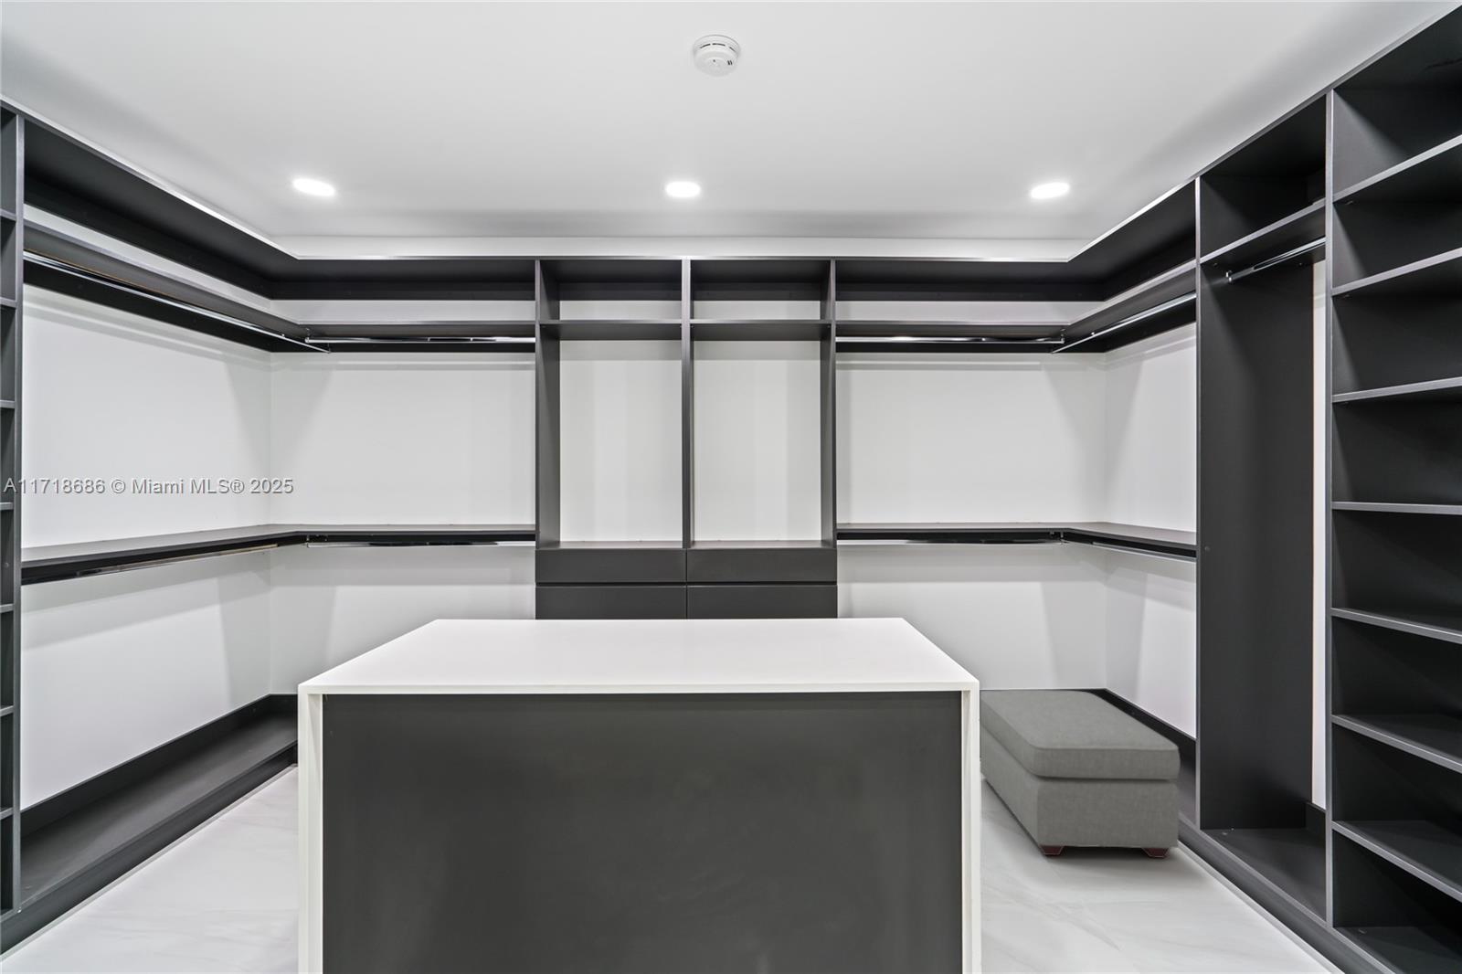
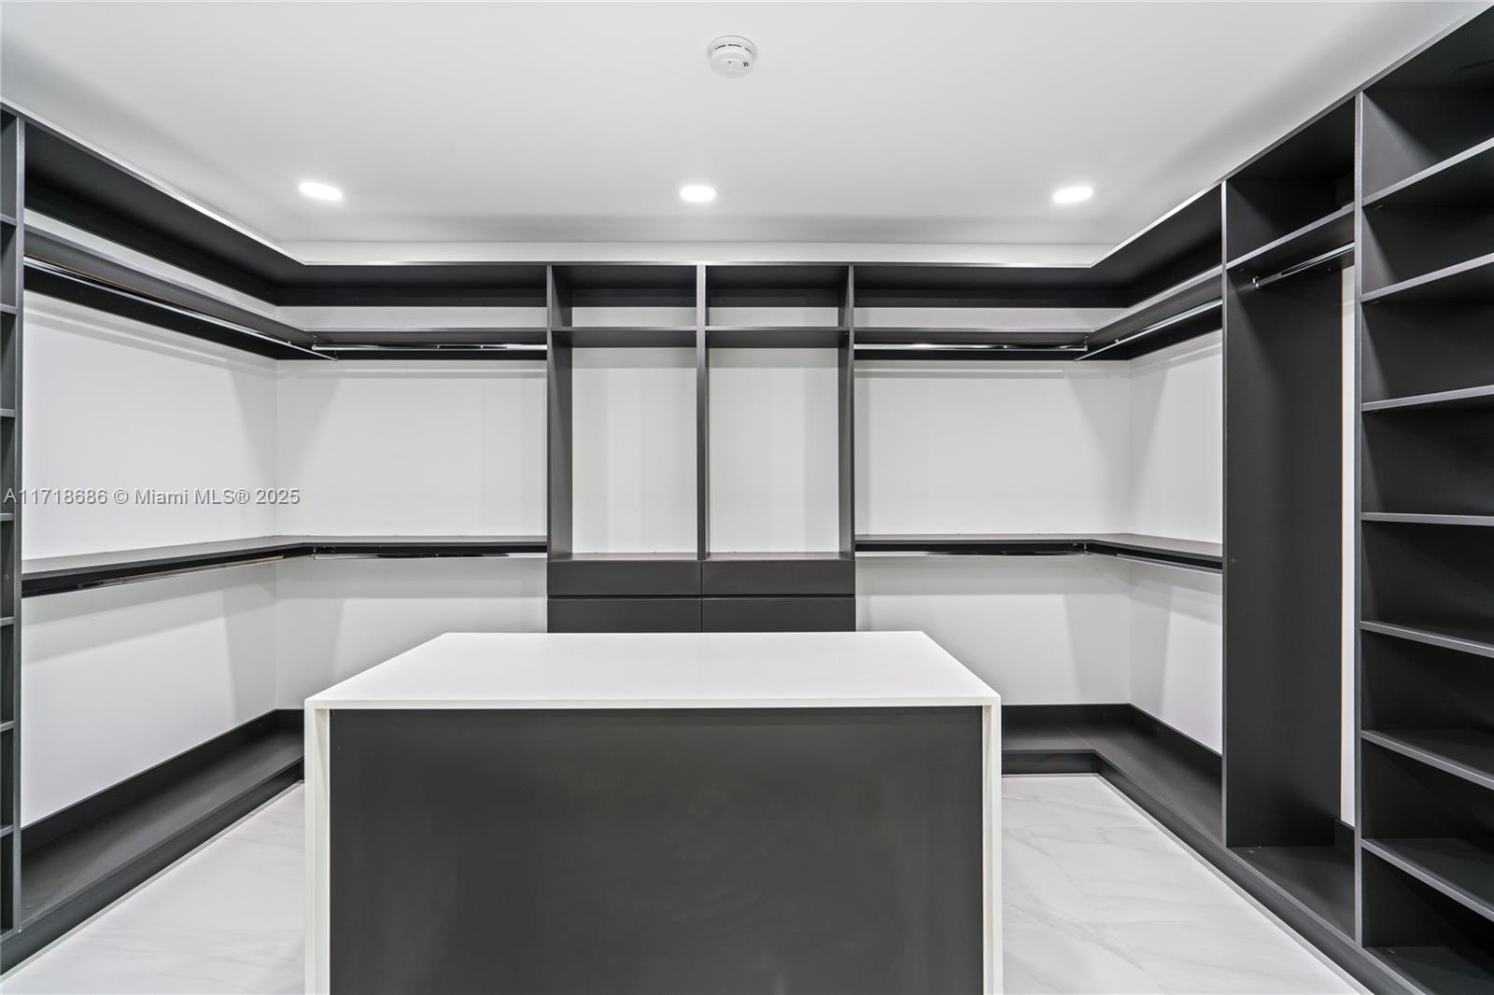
- ottoman [979,689,1180,859]
